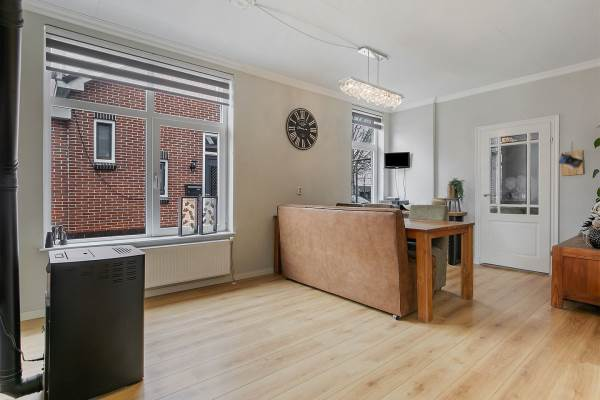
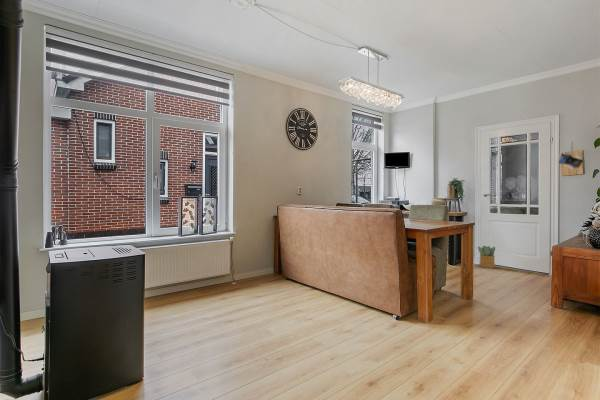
+ potted plant [477,245,496,269]
